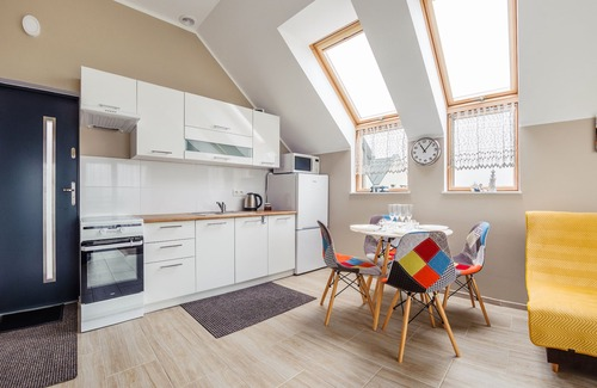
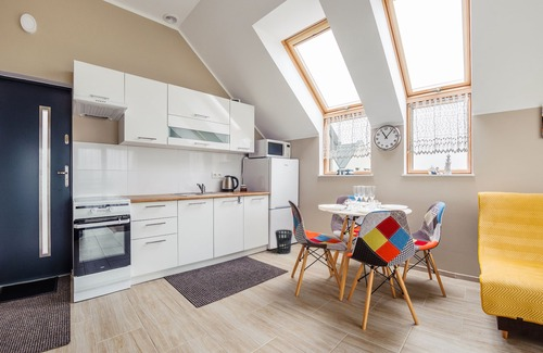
+ wastebasket [274,228,293,255]
